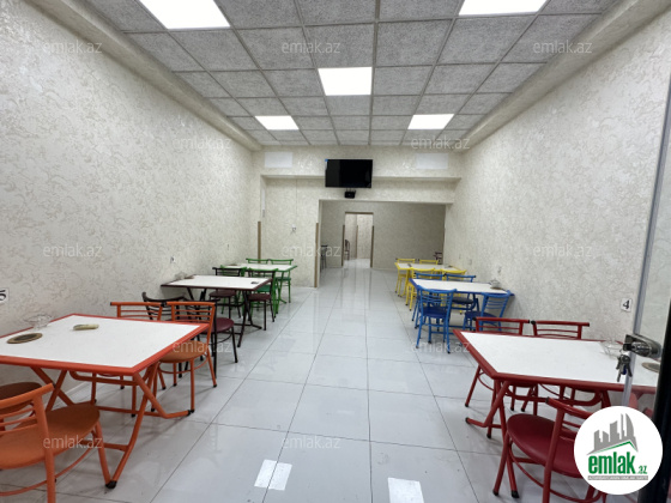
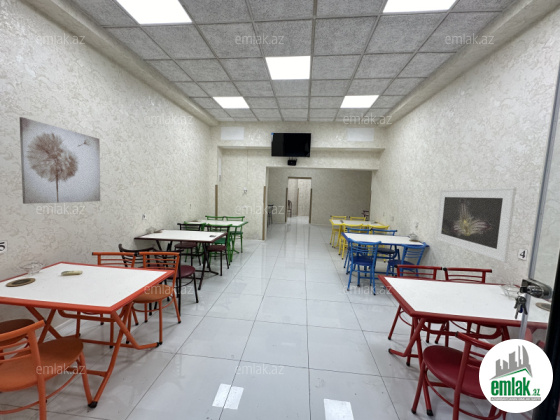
+ wall art [18,116,101,205]
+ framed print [435,186,517,263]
